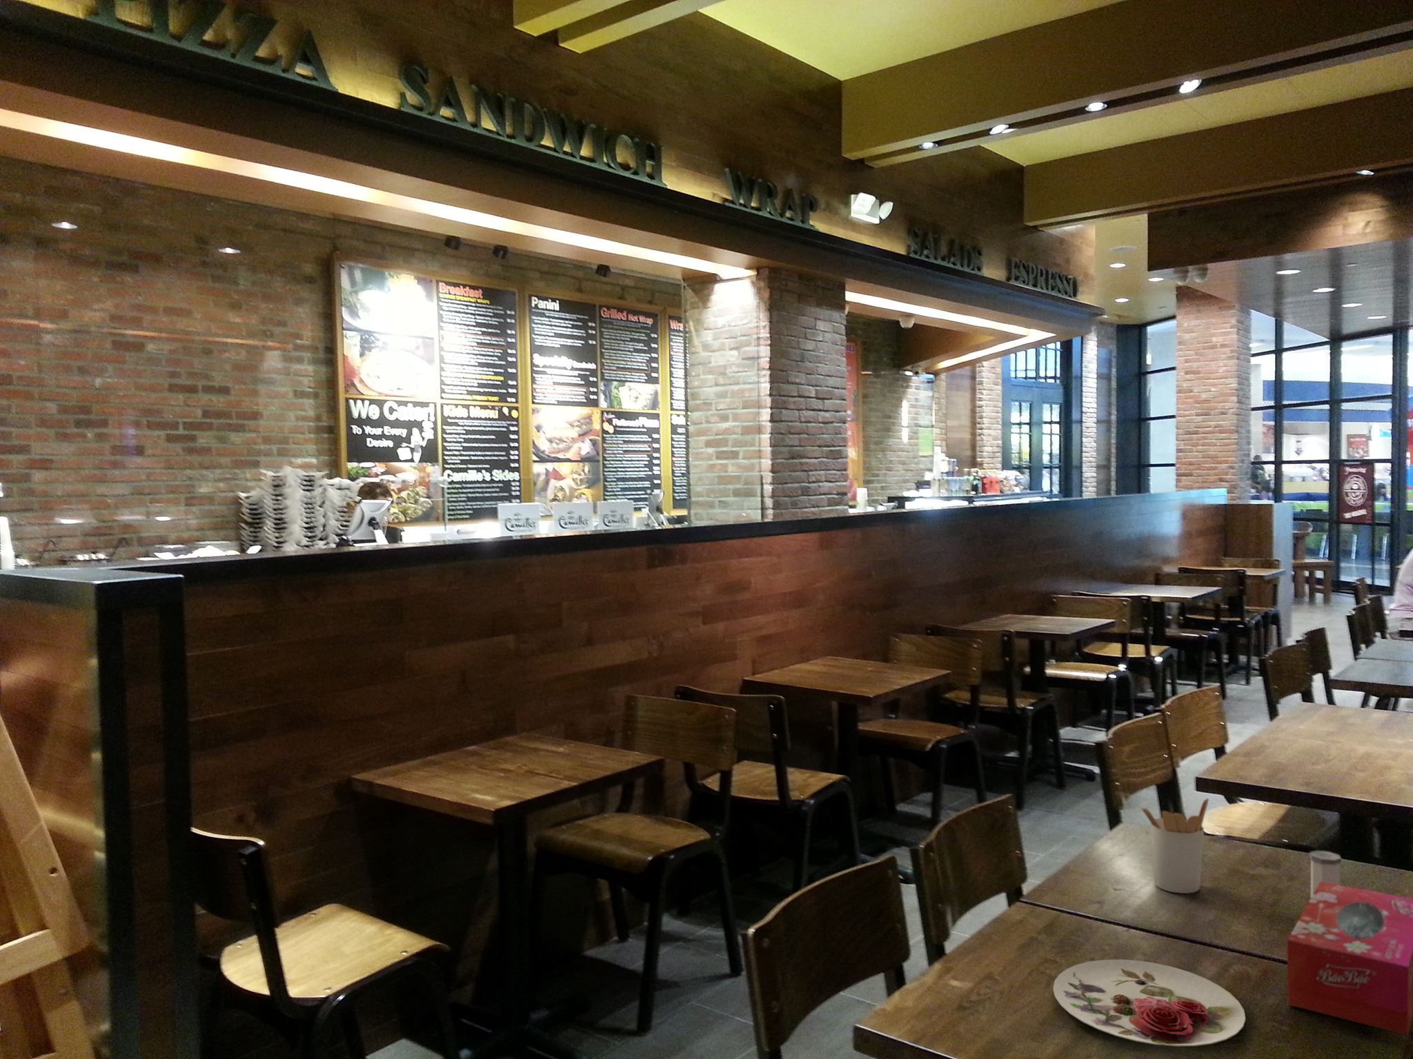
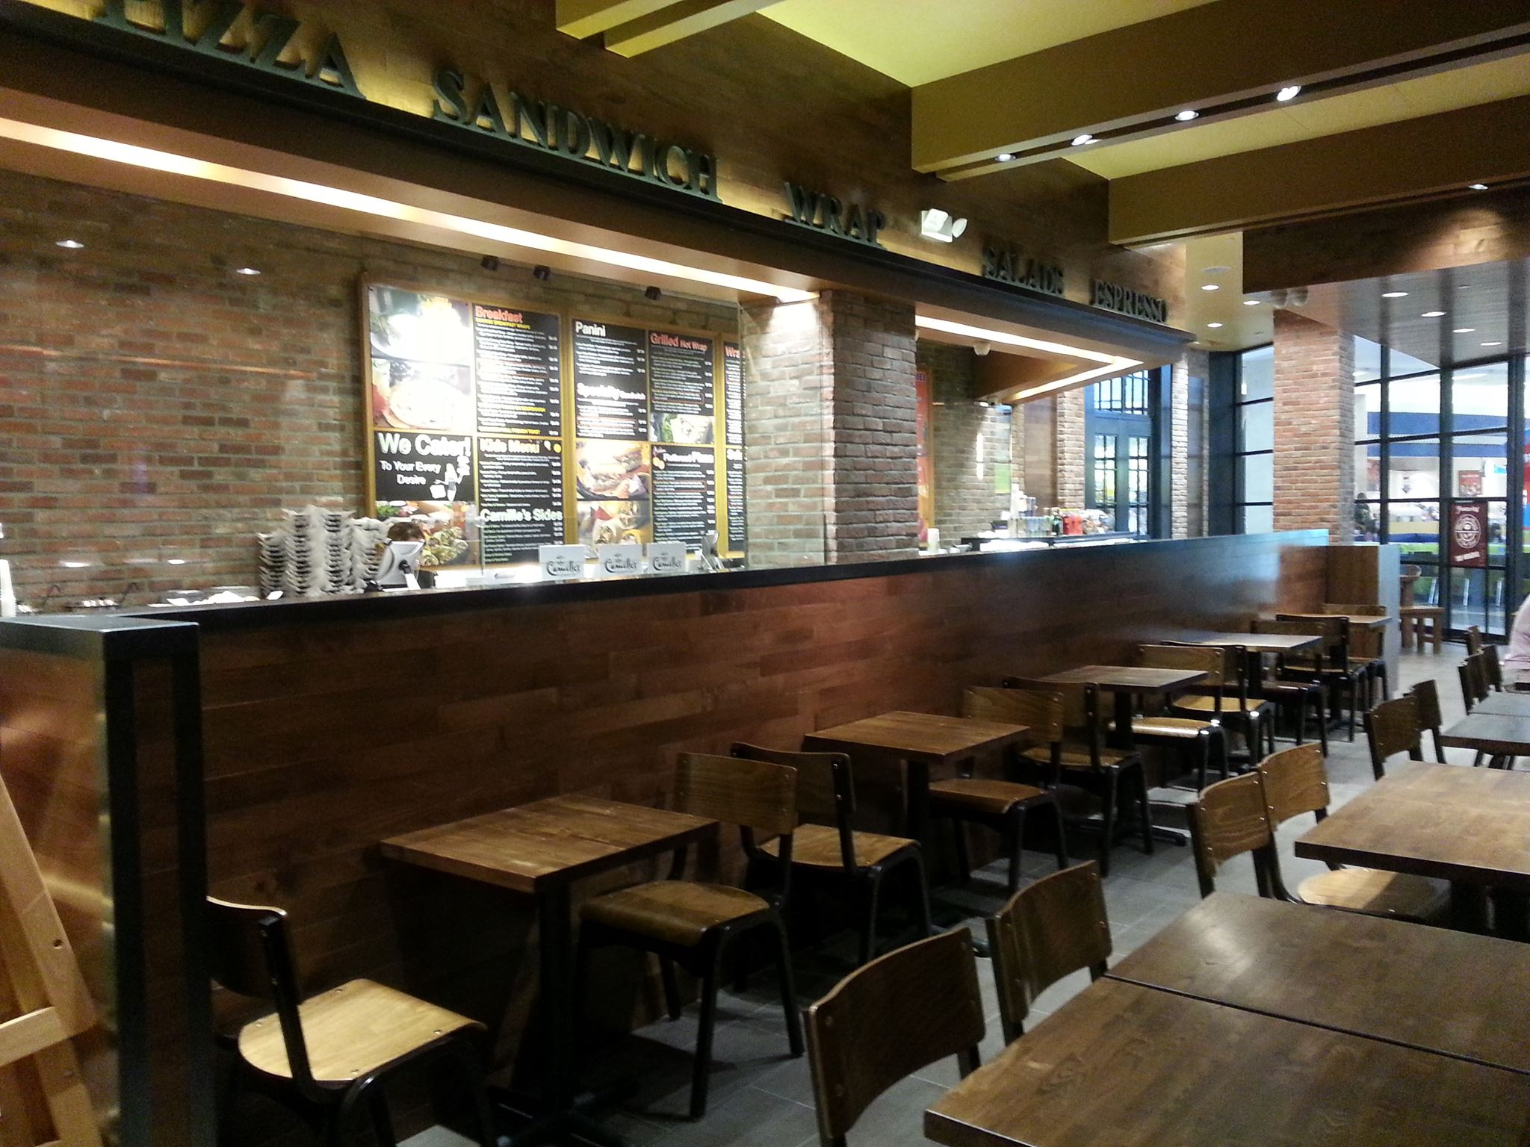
- utensil holder [1139,798,1209,894]
- tissue box [1287,881,1413,1037]
- plate [1053,959,1247,1047]
- salt shaker [1308,850,1342,898]
